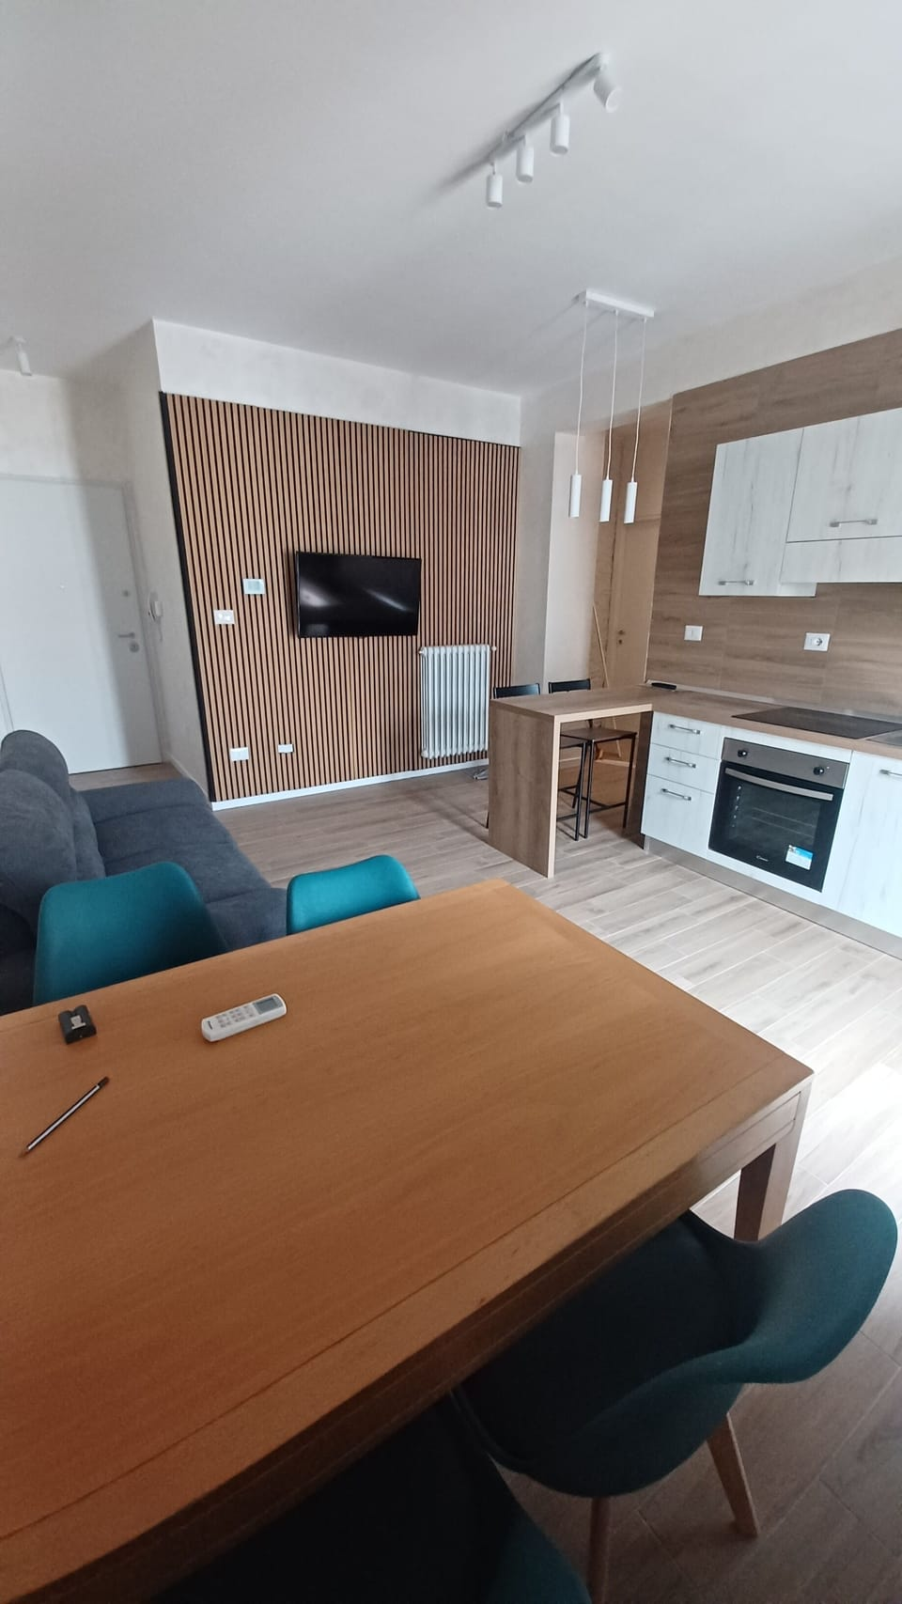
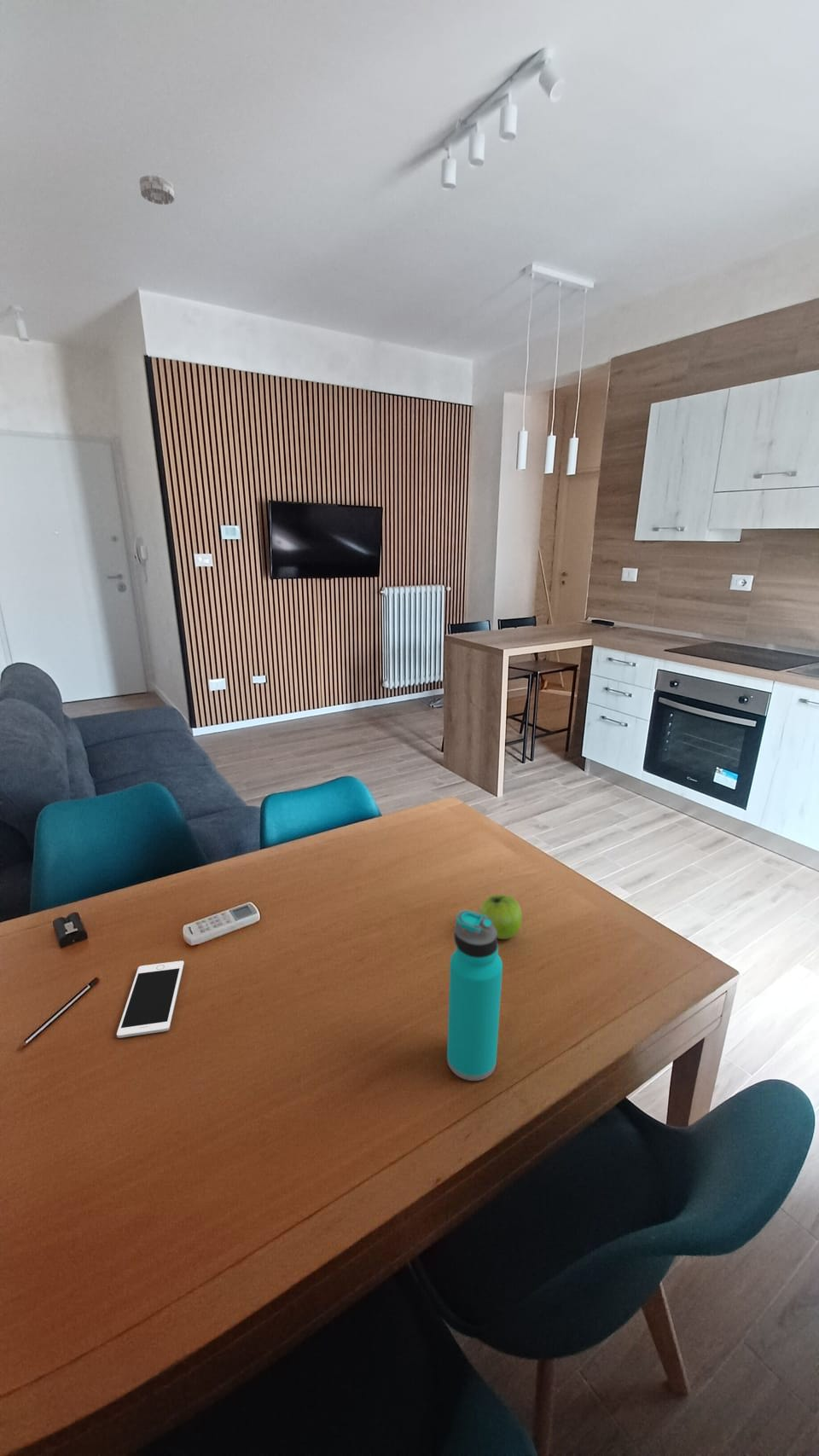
+ water bottle [446,909,503,1082]
+ smoke detector [138,173,175,206]
+ cell phone [116,960,185,1039]
+ fruit [479,894,523,940]
